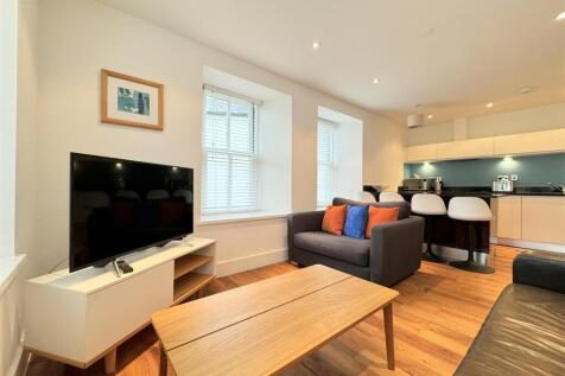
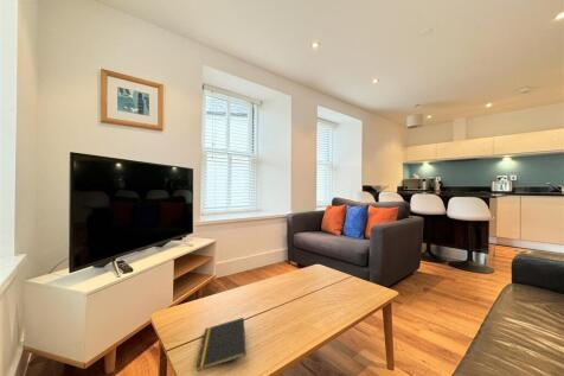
+ notepad [196,317,248,372]
